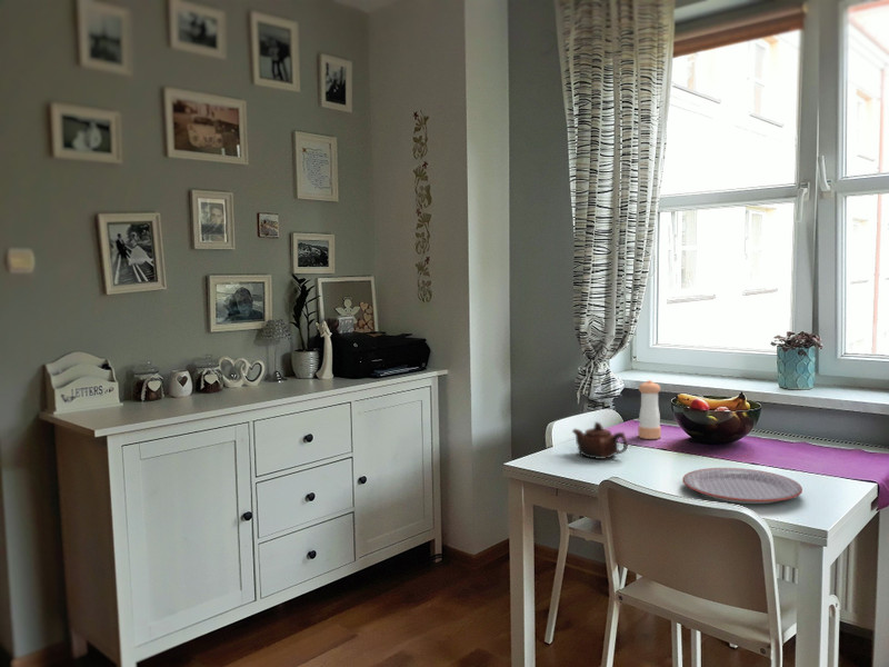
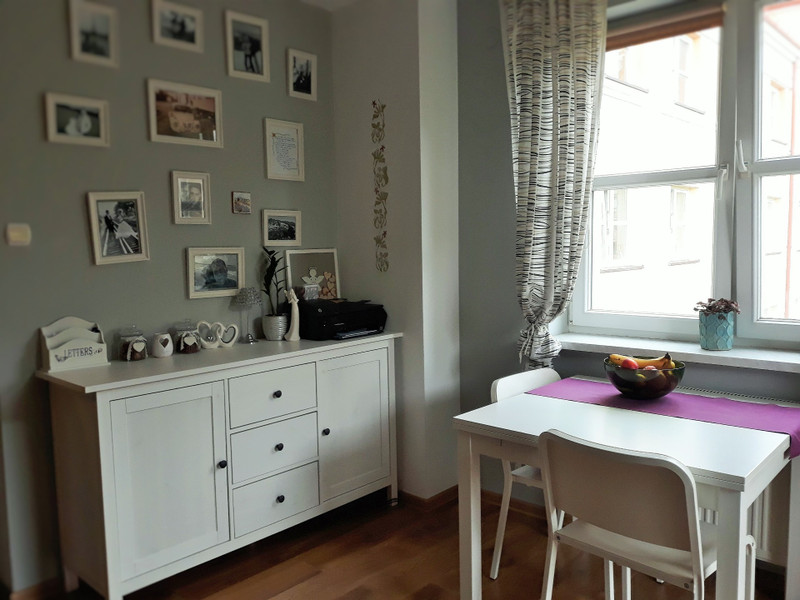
- teapot [571,421,629,460]
- plate [681,467,803,505]
- pepper shaker [637,379,662,440]
